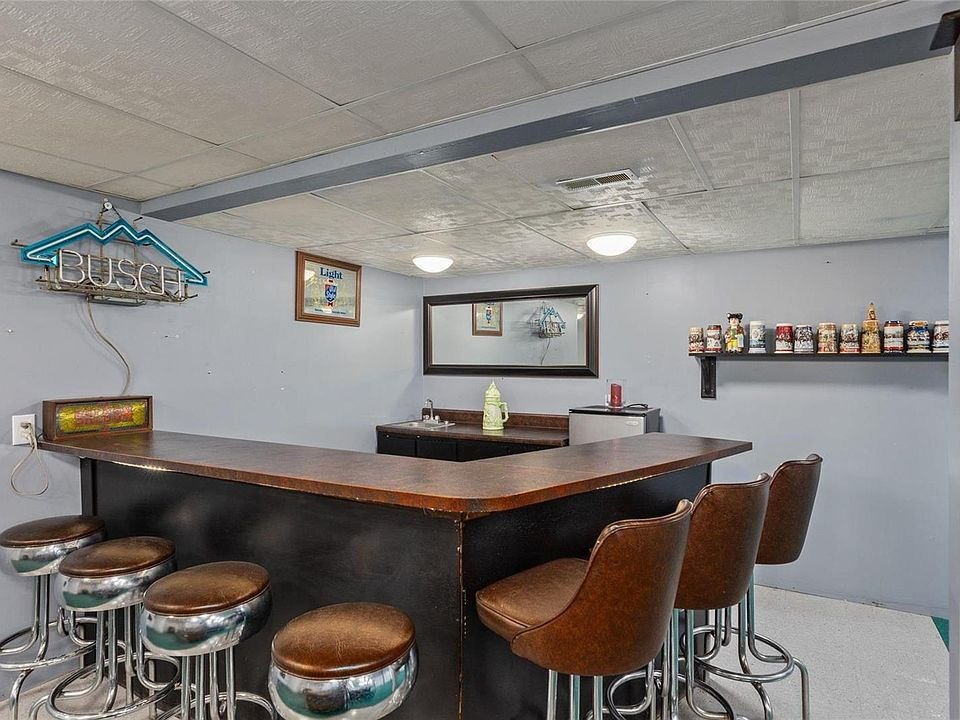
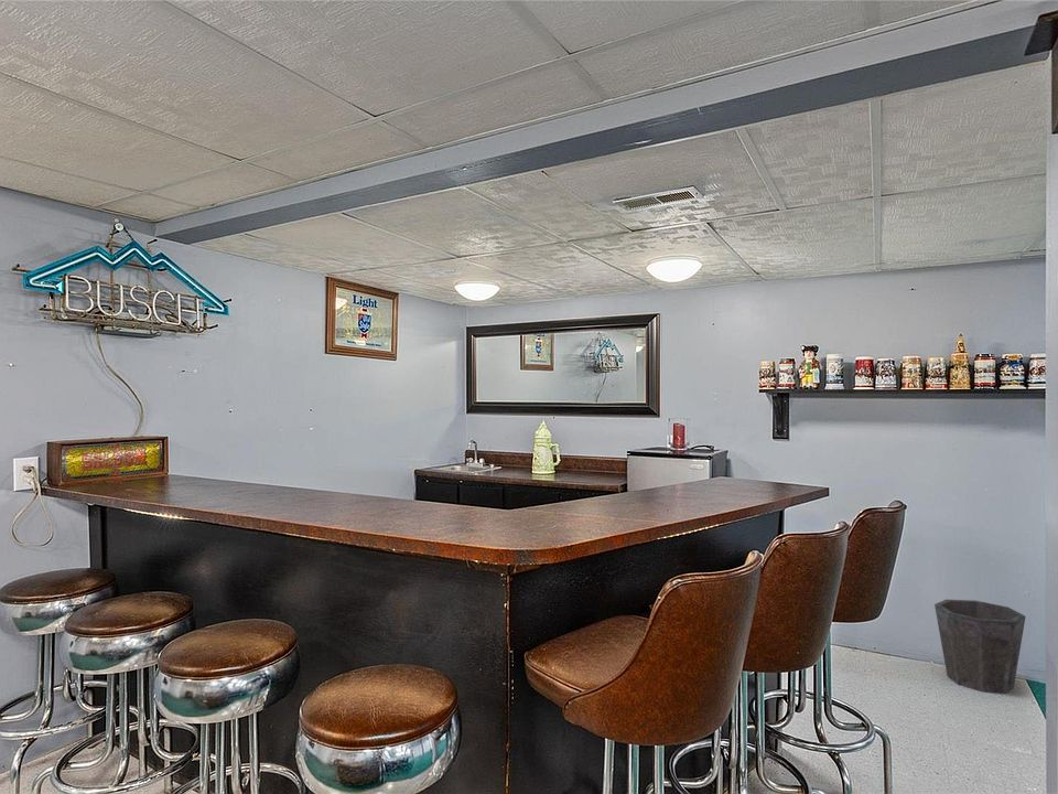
+ waste bin [933,599,1026,695]
